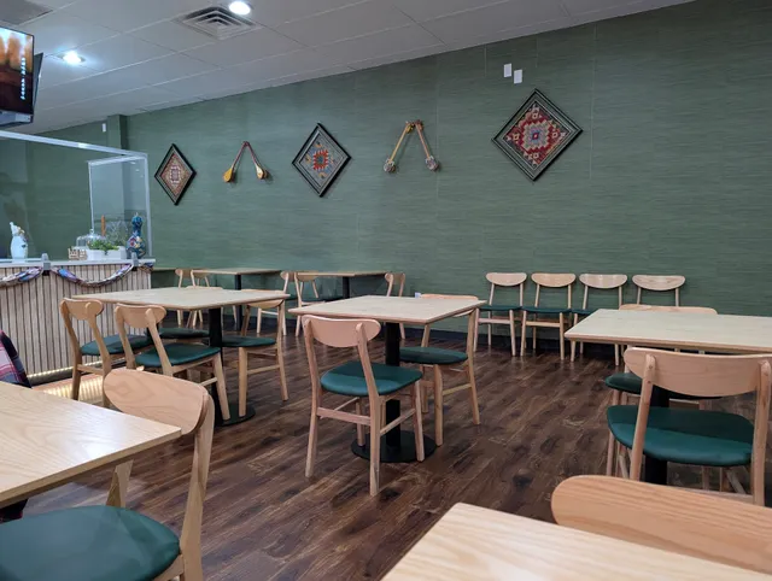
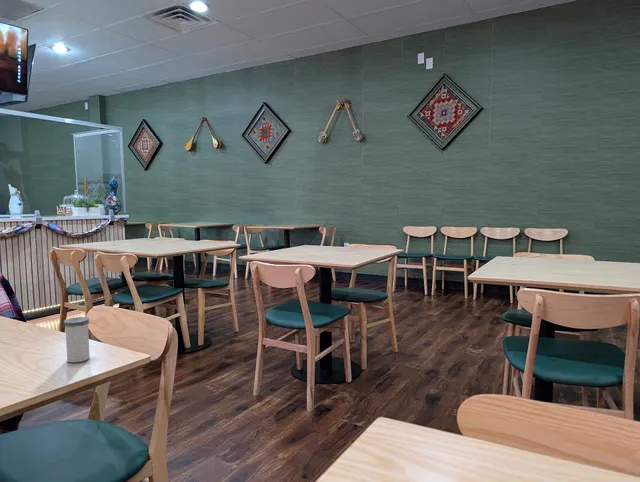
+ salt shaker [63,316,91,364]
